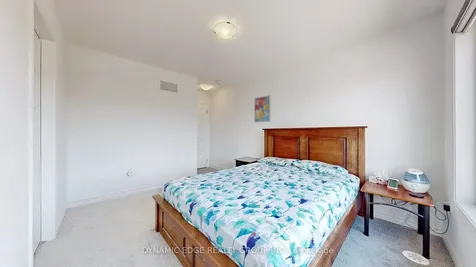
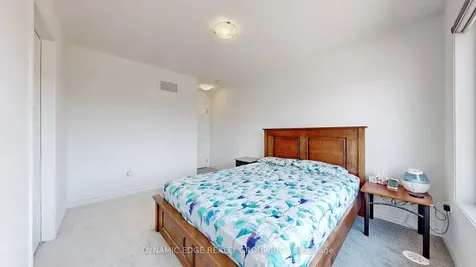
- wall art [253,94,271,123]
